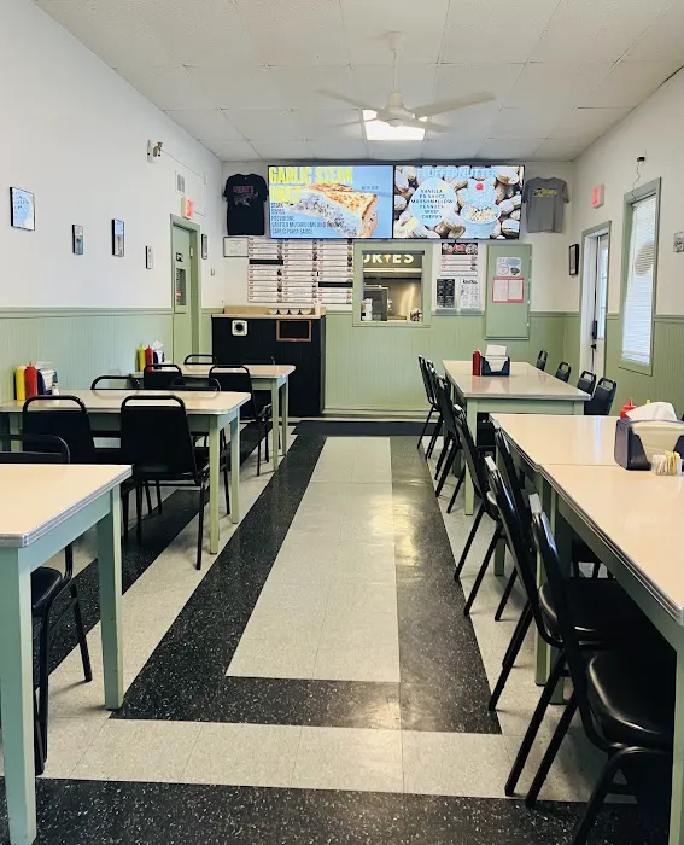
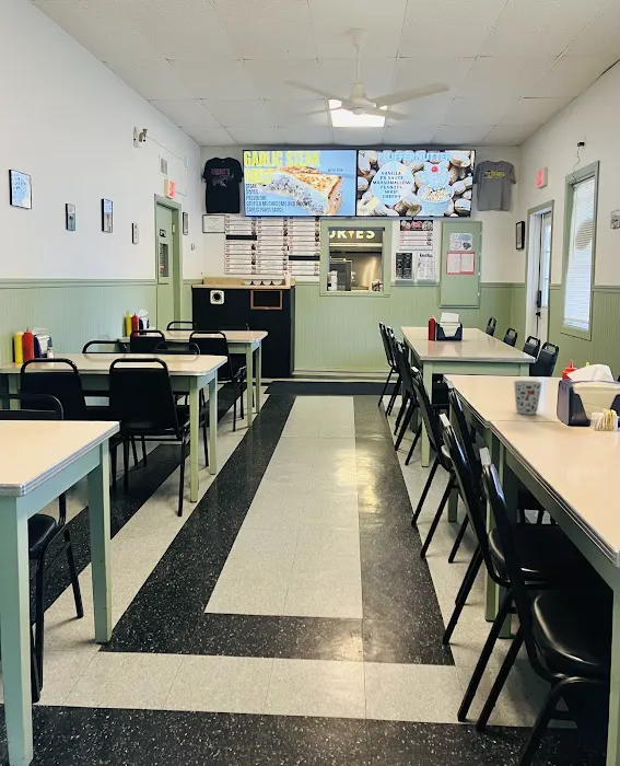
+ cup [513,380,543,416]
